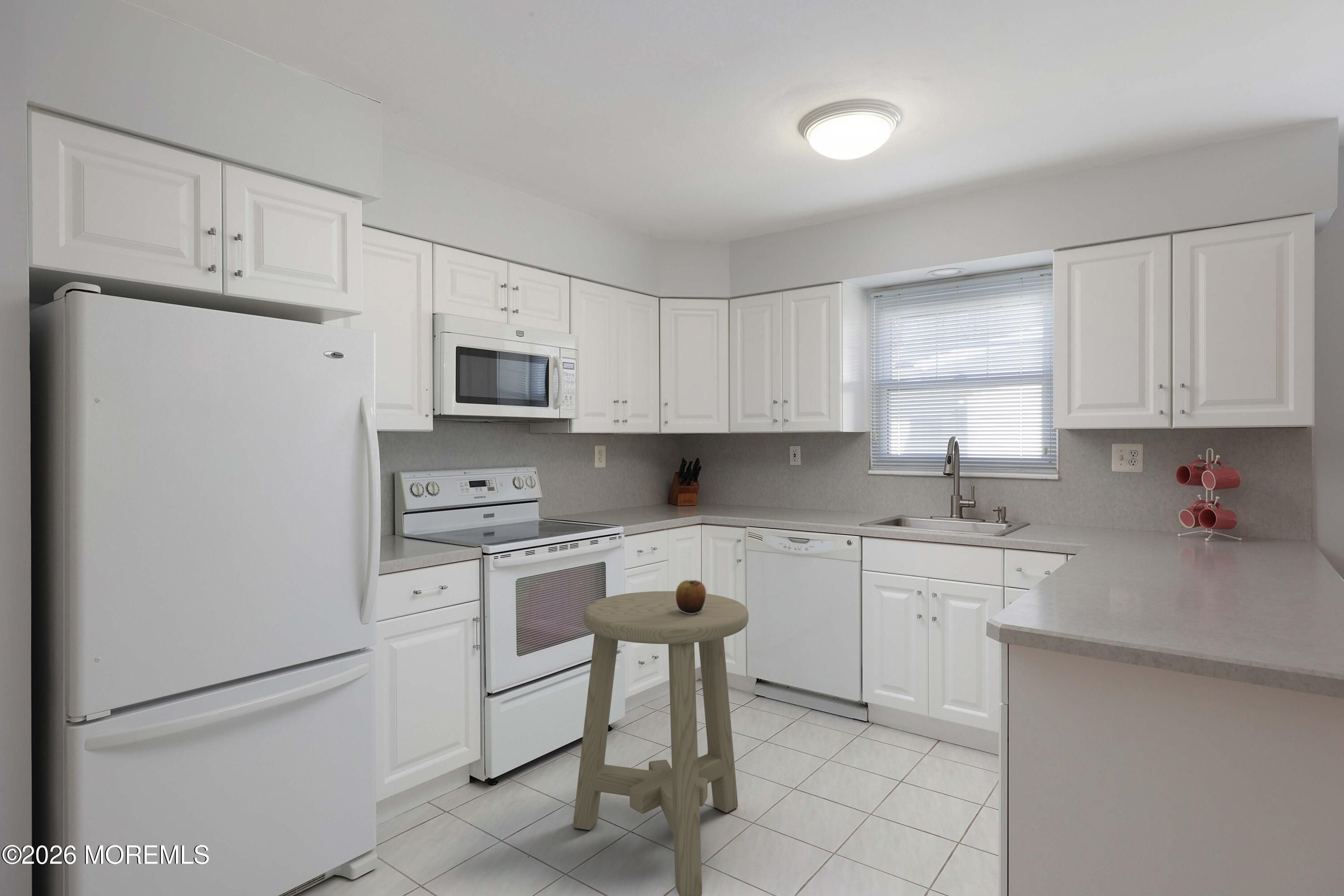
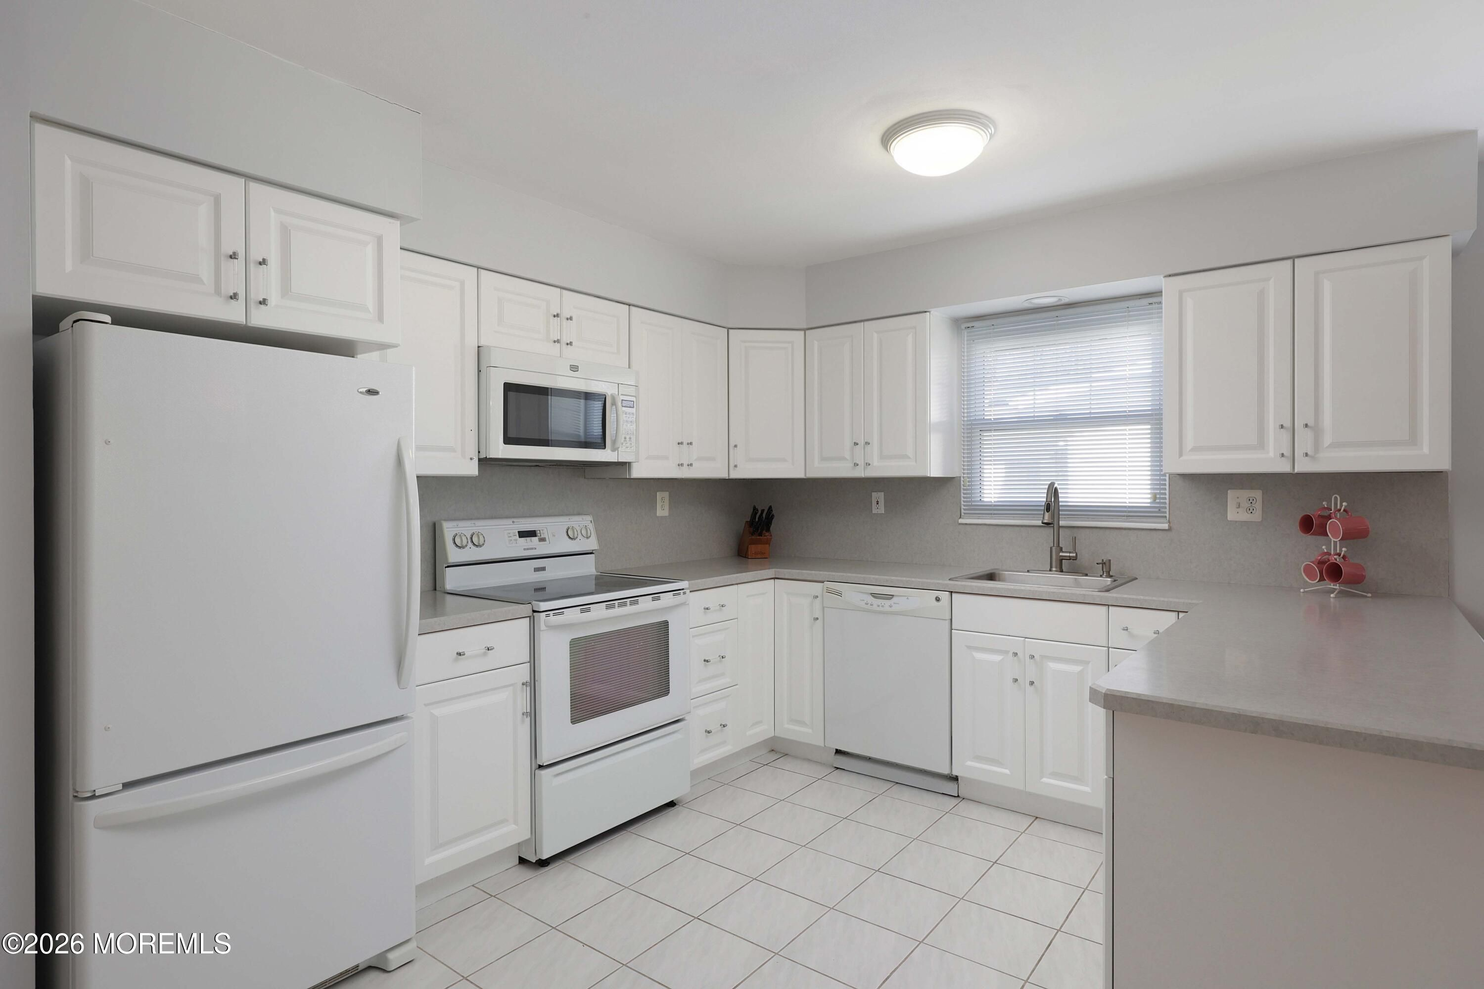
- apple [675,580,707,614]
- stool [573,590,749,896]
